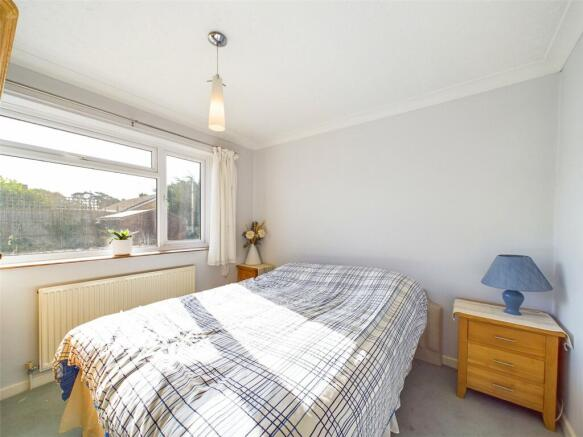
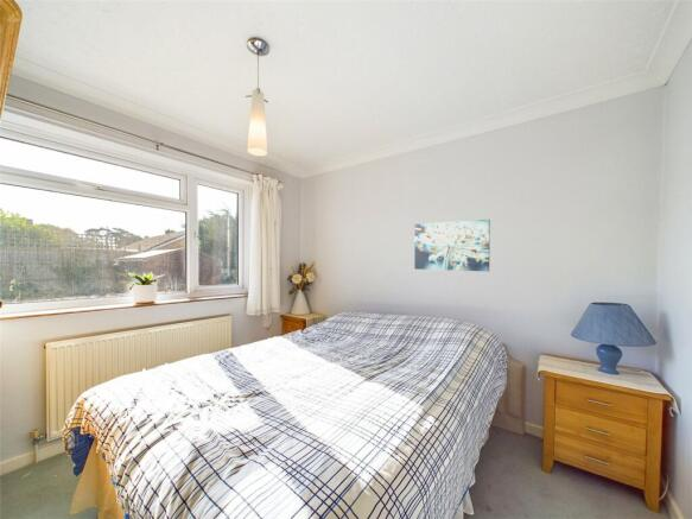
+ wall art [413,219,491,273]
